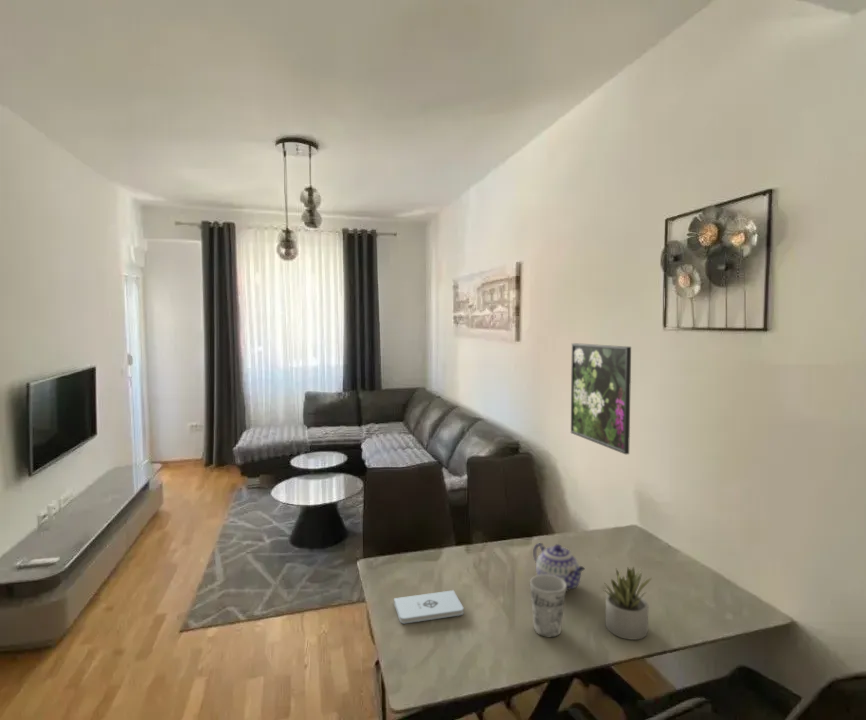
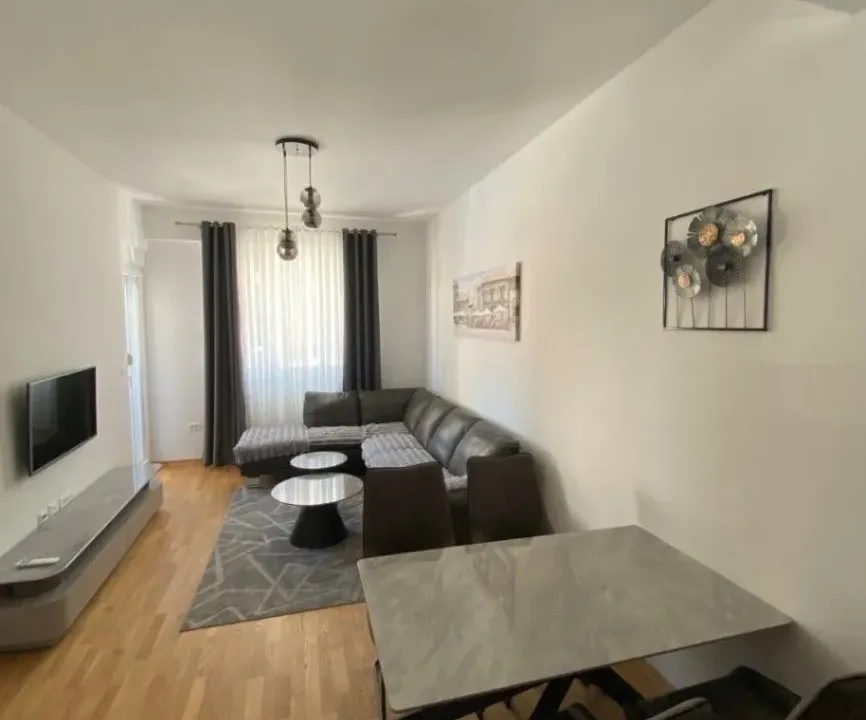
- notepad [393,589,464,624]
- succulent plant [603,565,653,641]
- teapot [532,542,586,592]
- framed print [570,342,632,455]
- cup [529,575,567,638]
